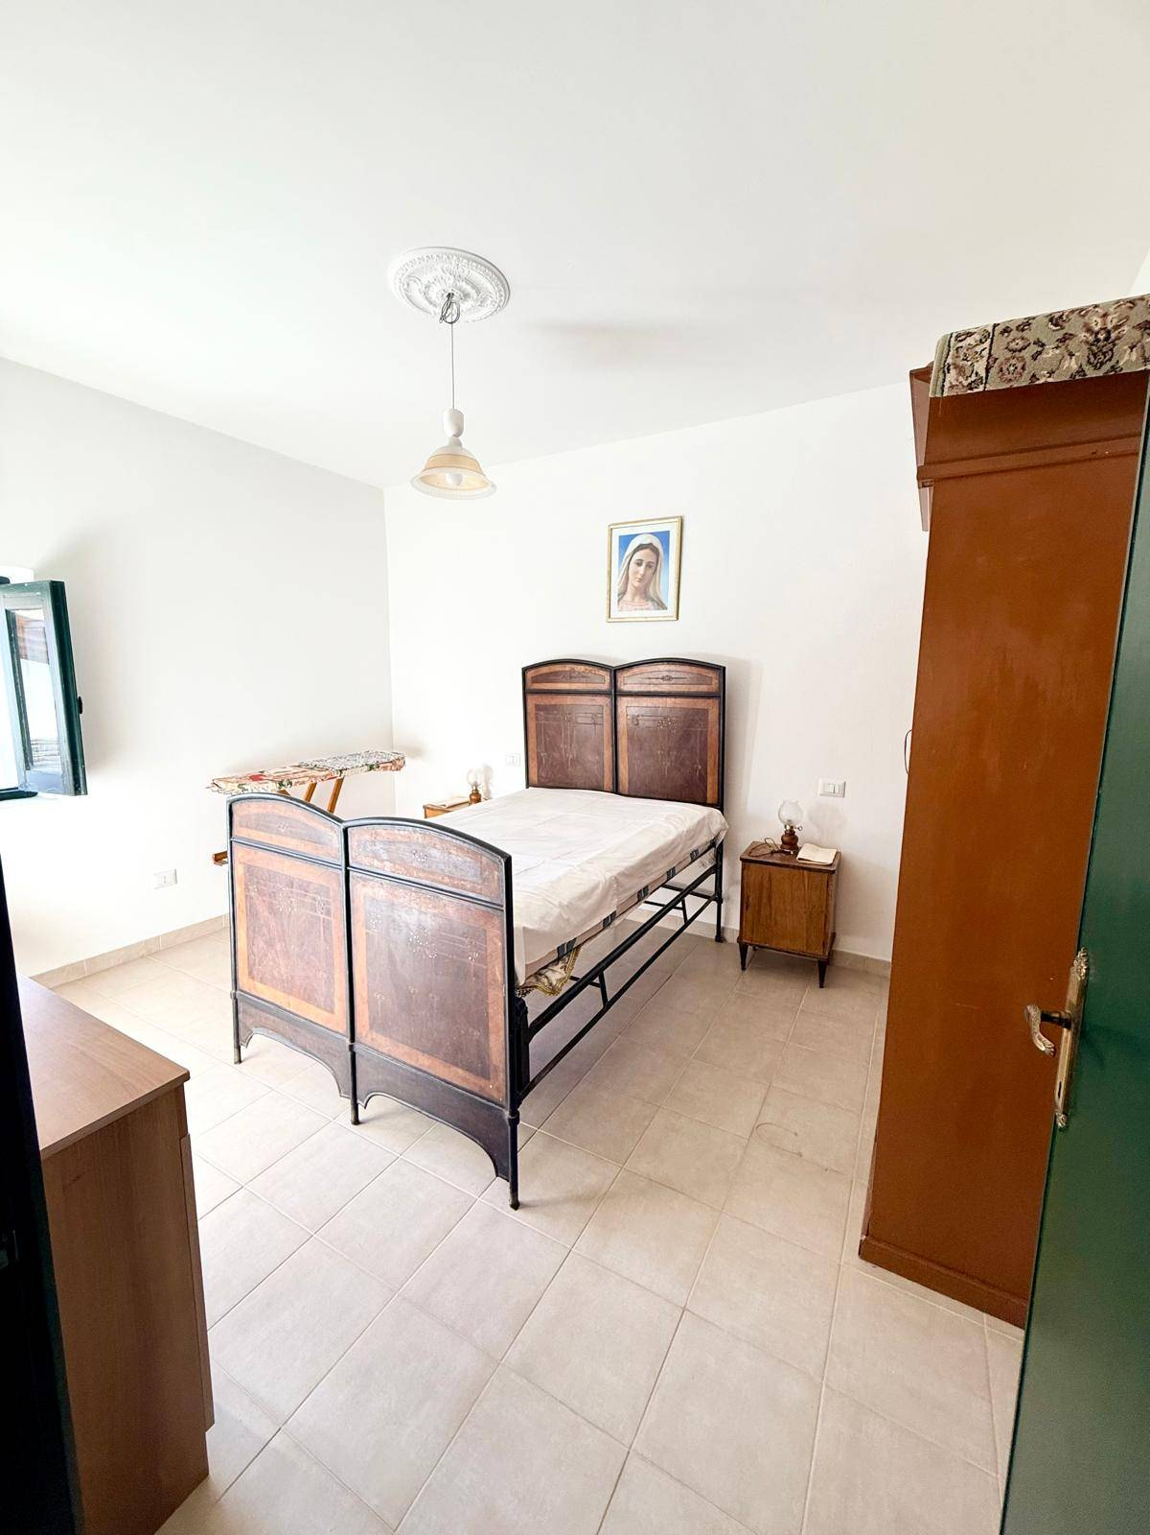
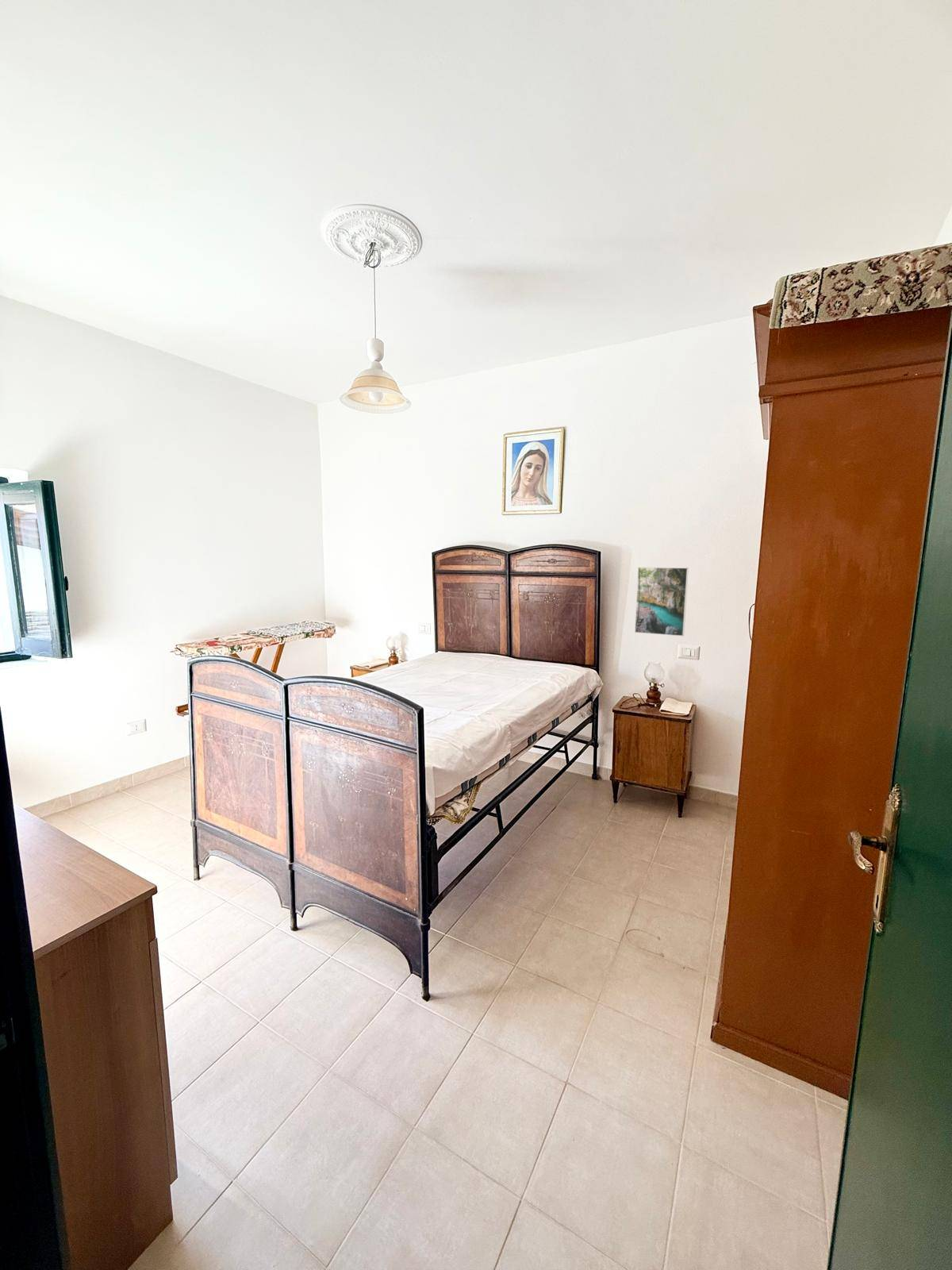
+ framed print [634,567,689,637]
